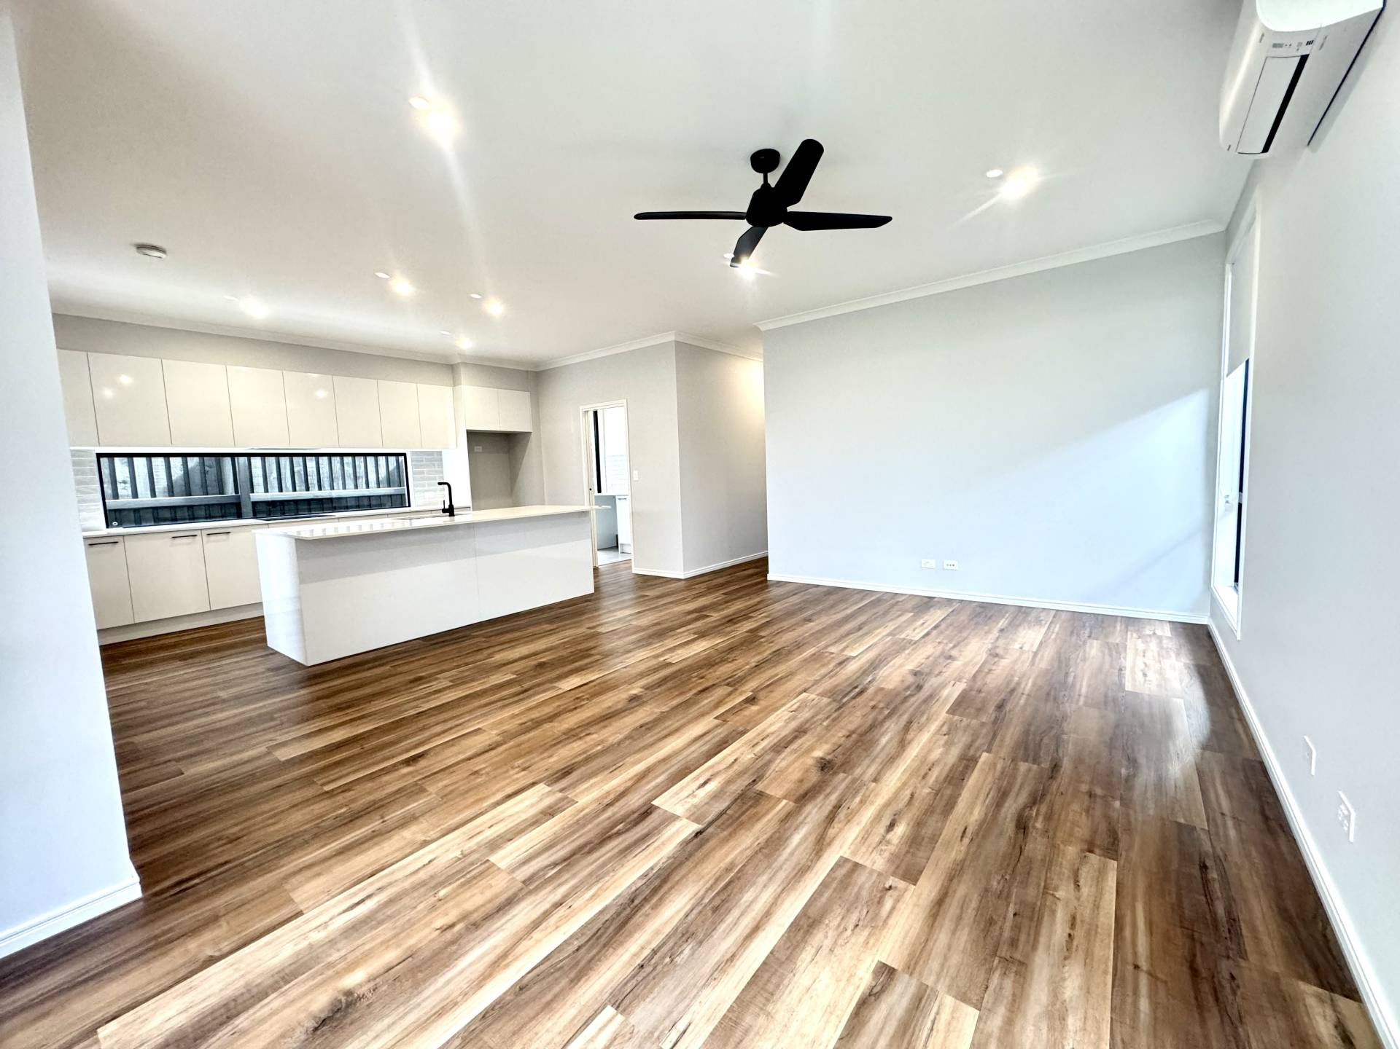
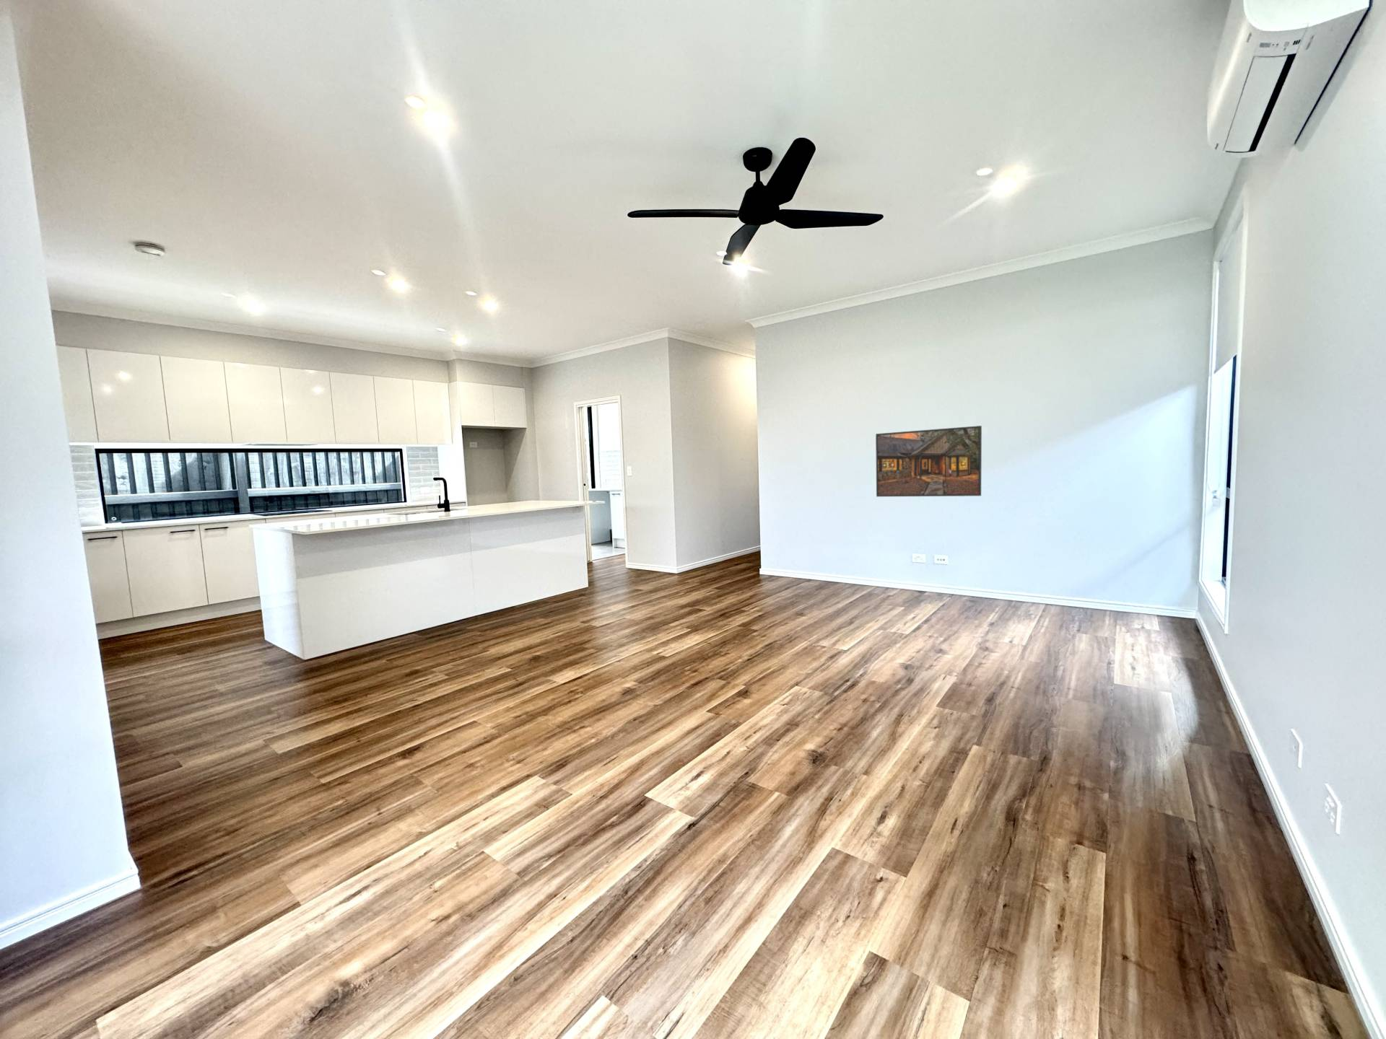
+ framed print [875,425,982,498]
